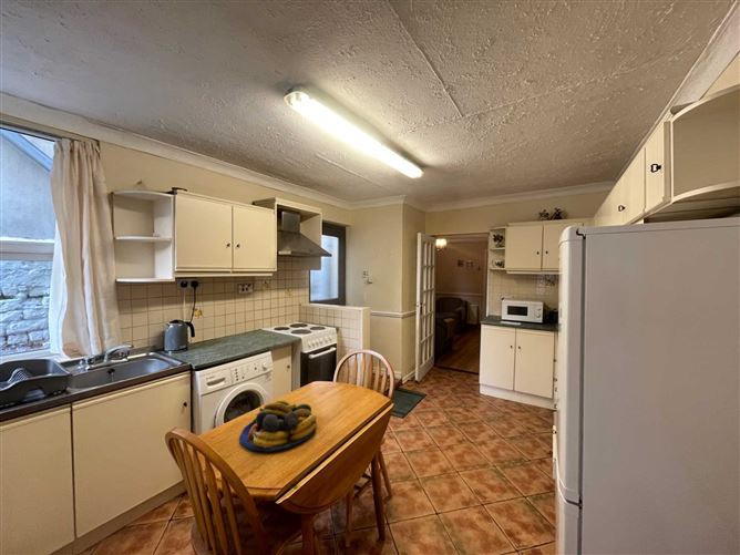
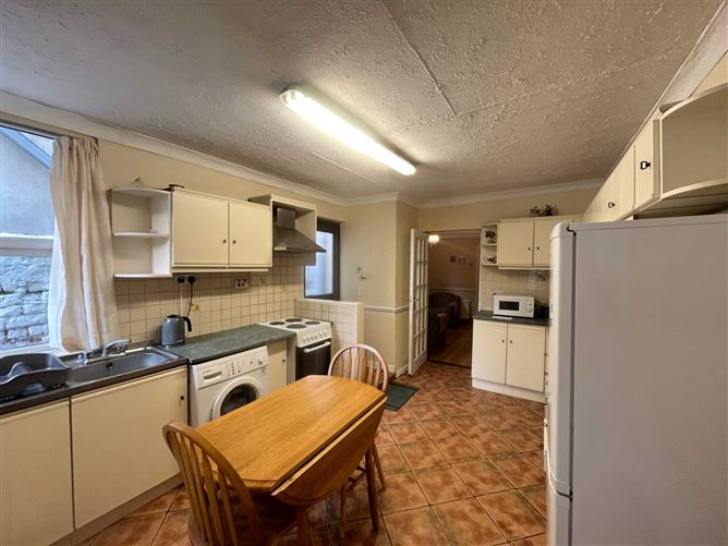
- fruit bowl [239,400,318,453]
